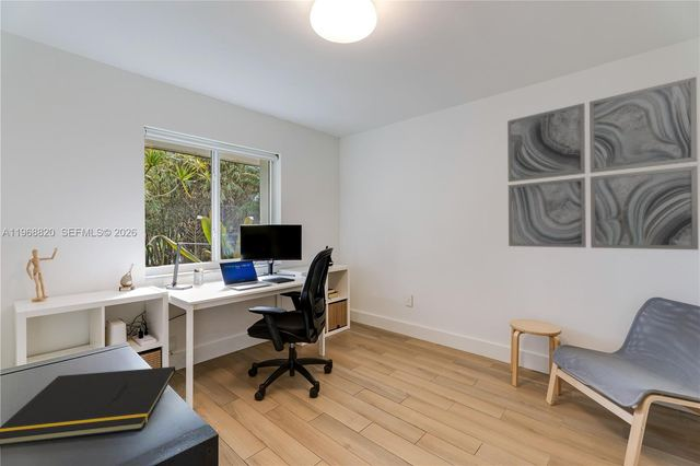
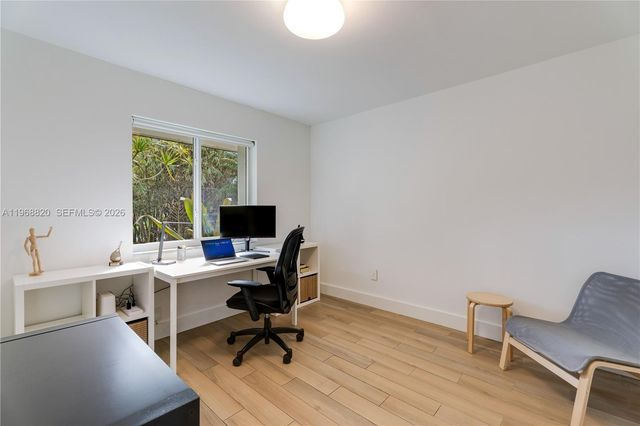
- notepad [0,365,176,446]
- wall art [506,77,699,251]
